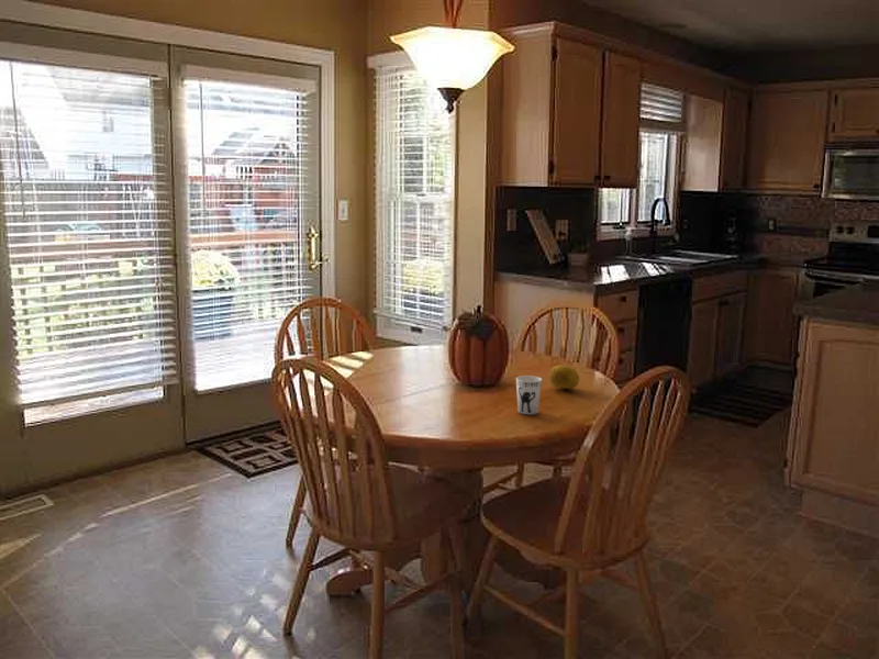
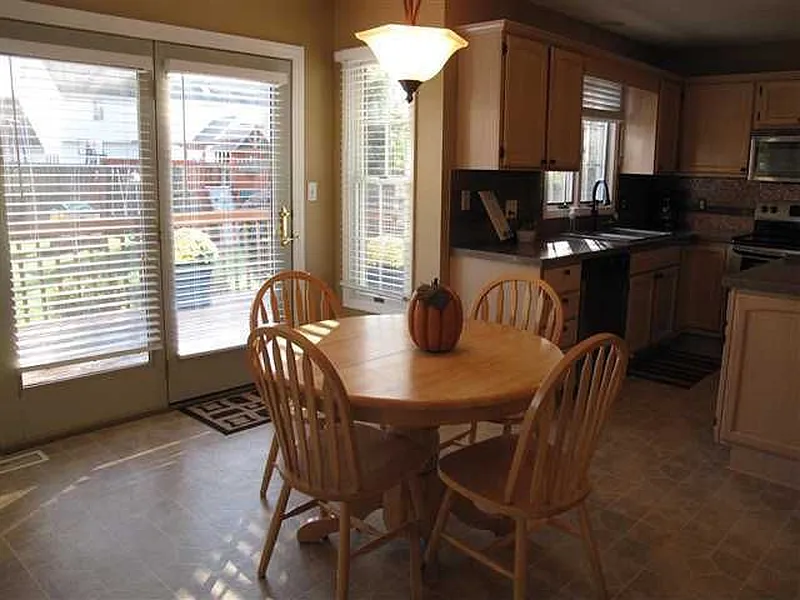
- fruit [547,365,580,390]
- cup [515,375,543,415]
